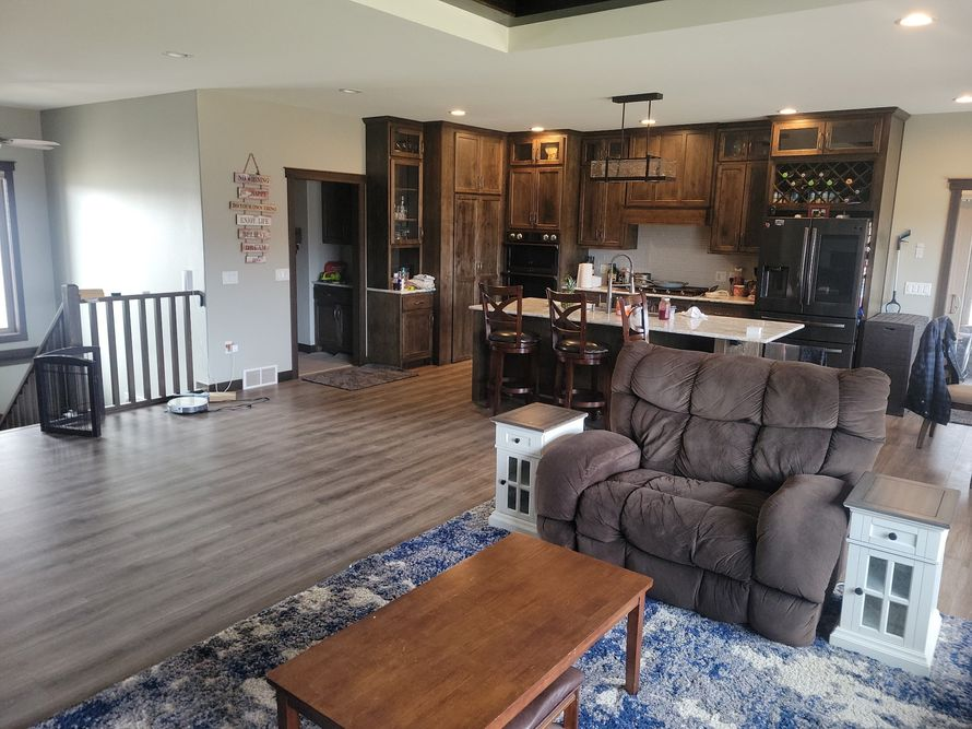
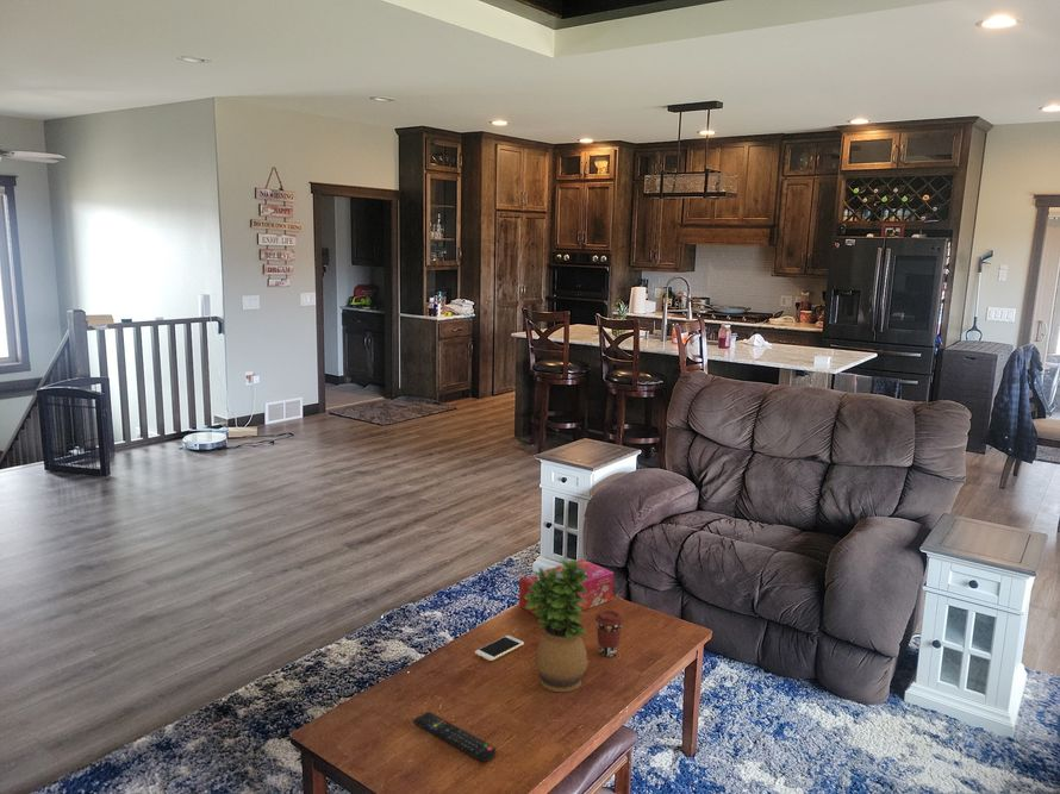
+ coffee cup [594,609,625,658]
+ smartphone [474,634,525,662]
+ tissue box [518,558,615,618]
+ remote control [412,711,498,763]
+ potted plant [524,558,590,693]
